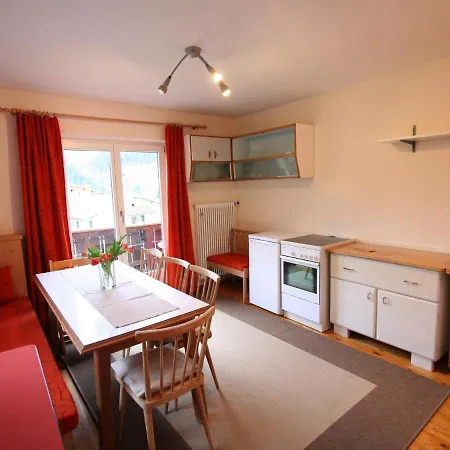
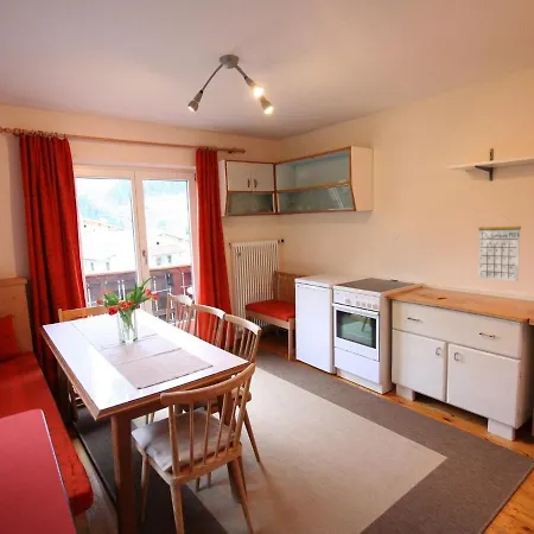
+ calendar [477,215,522,282]
